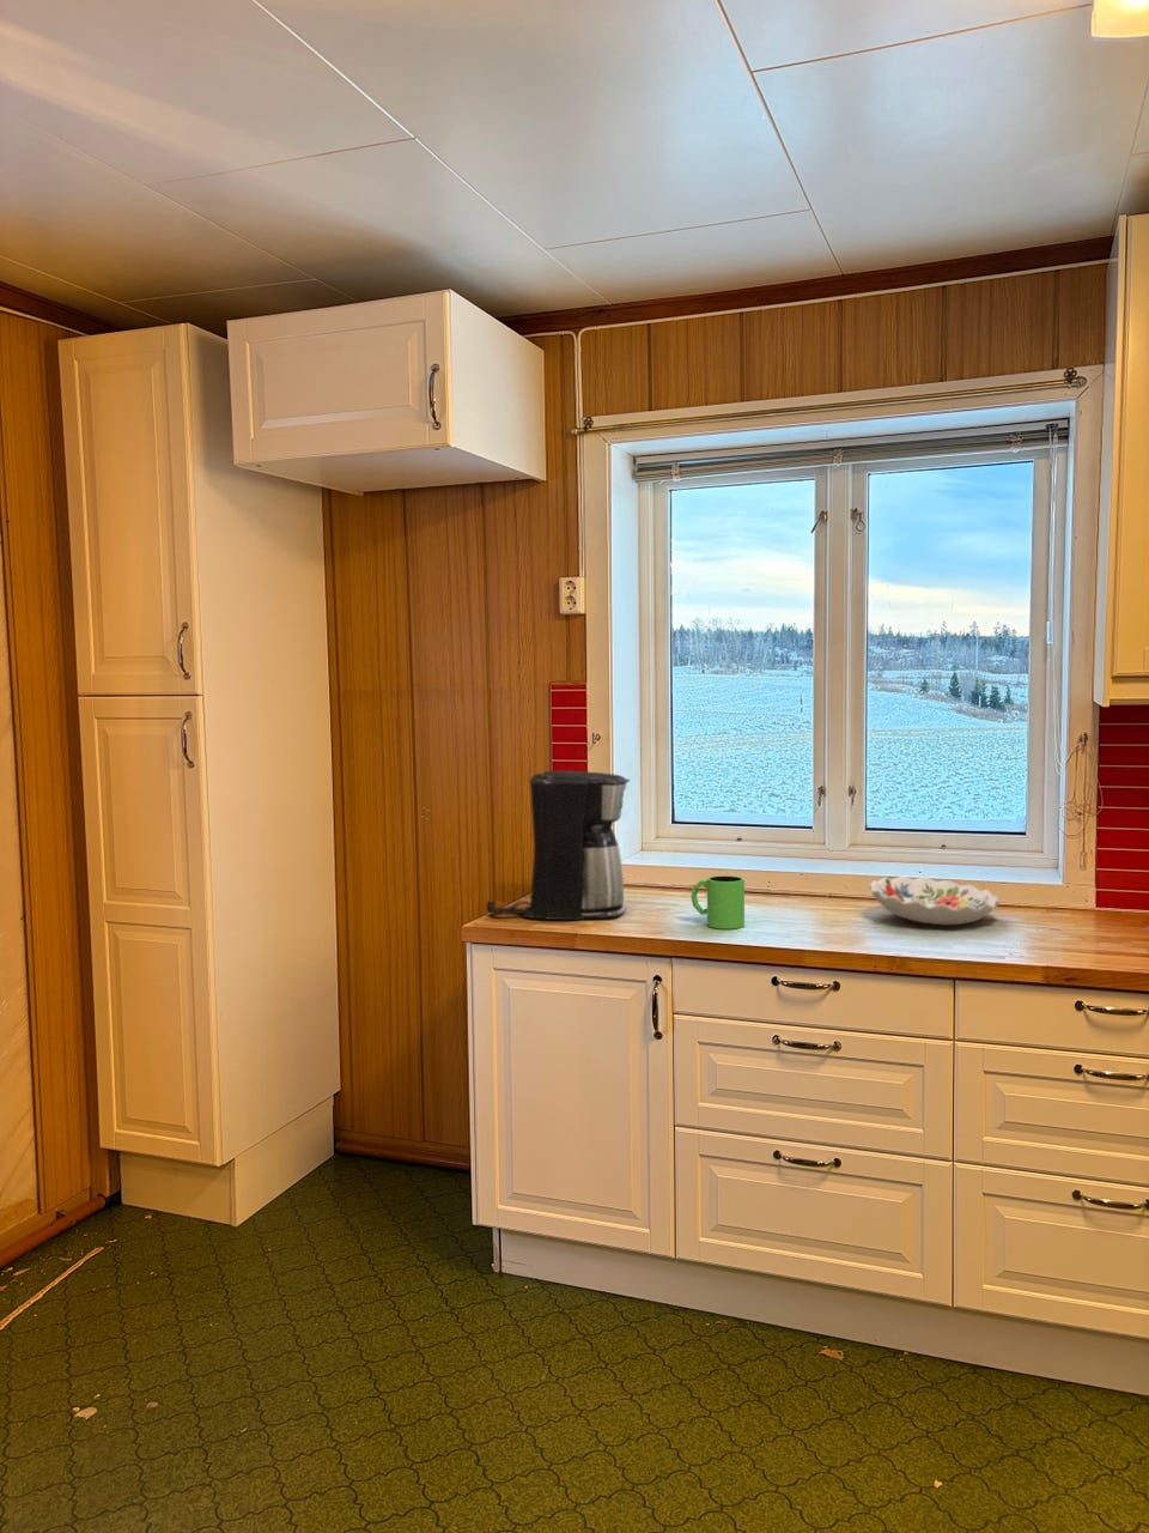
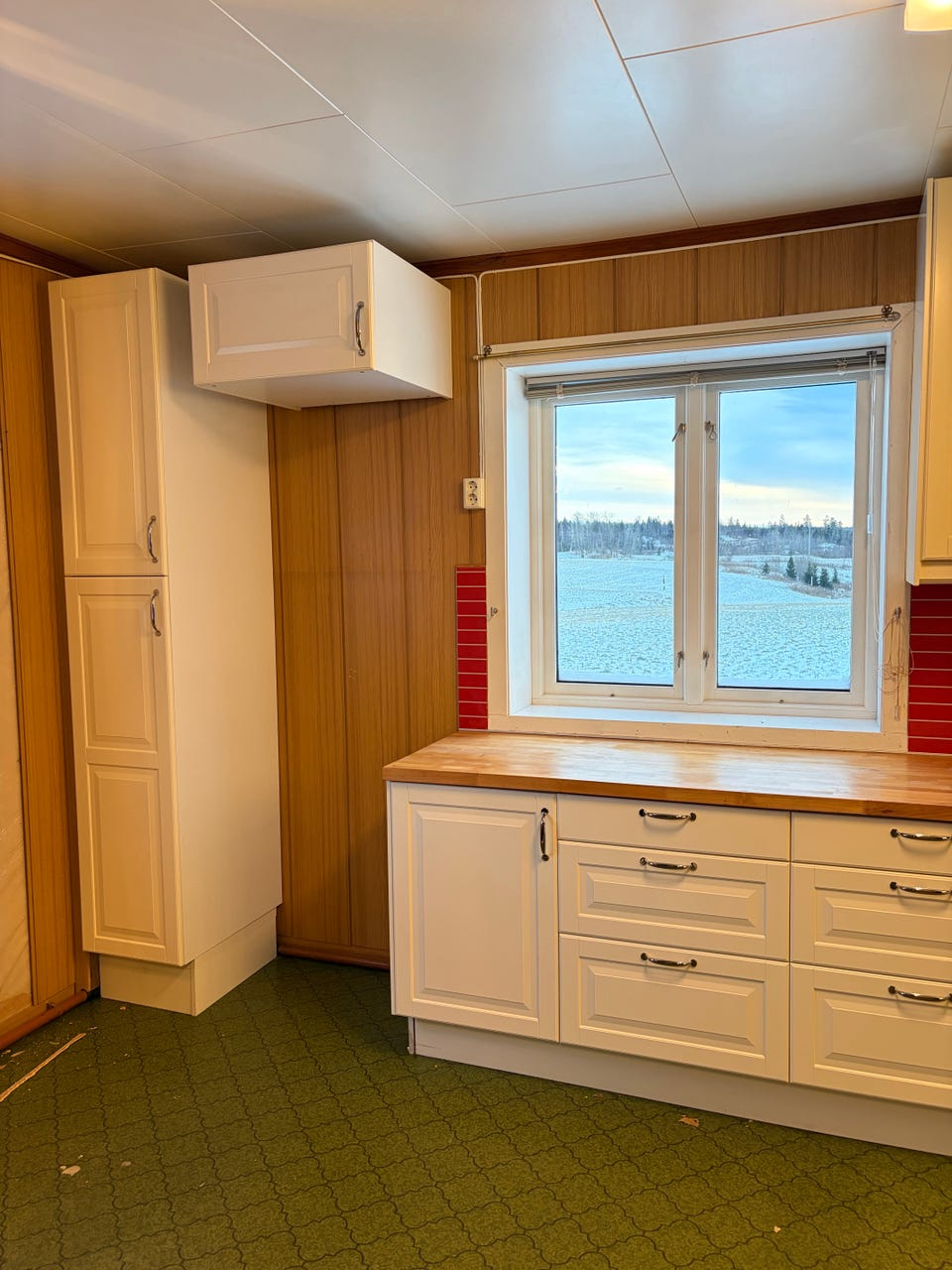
- decorative bowl [868,874,1001,926]
- mug [689,874,746,931]
- coffee maker [486,770,631,921]
